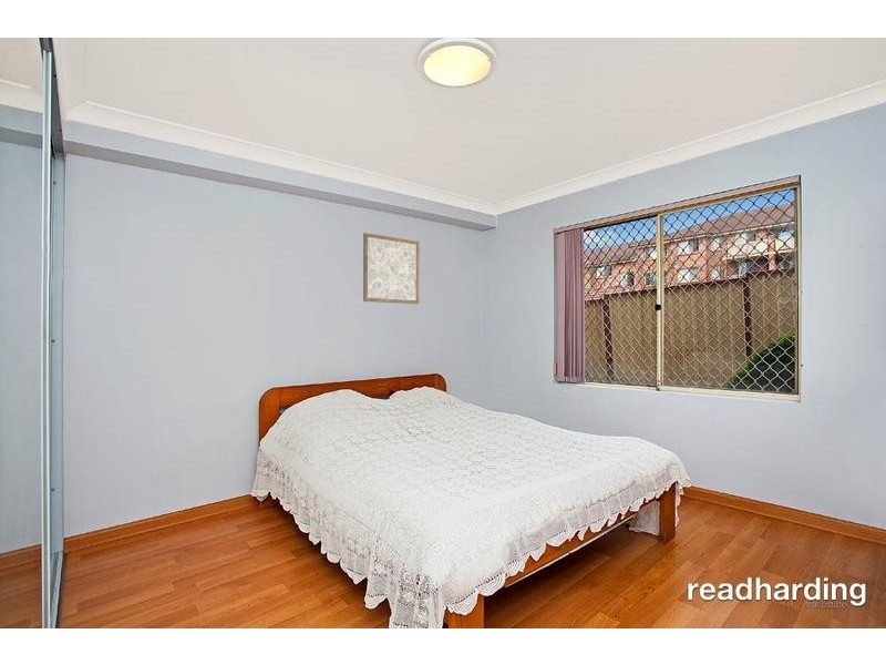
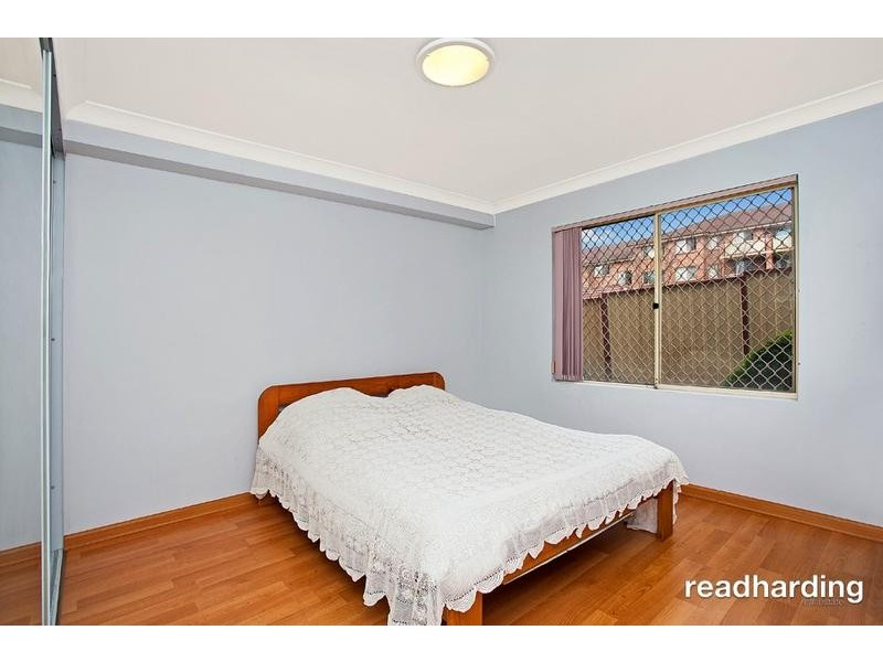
- wall art [362,232,420,305]
